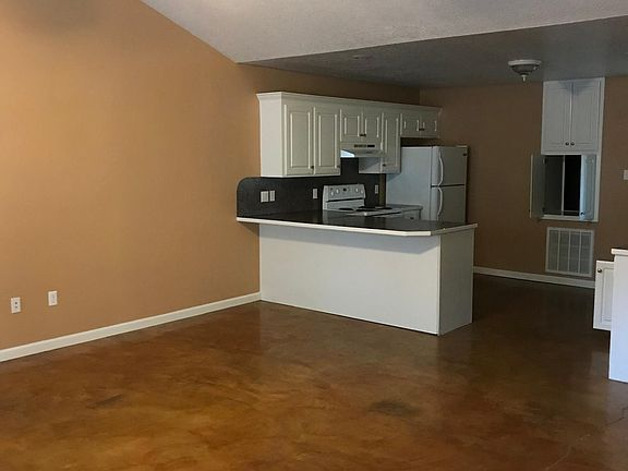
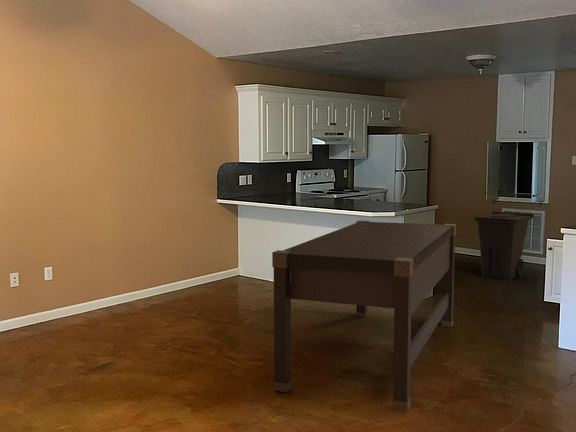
+ trash can [474,210,535,281]
+ dining table [271,220,457,412]
